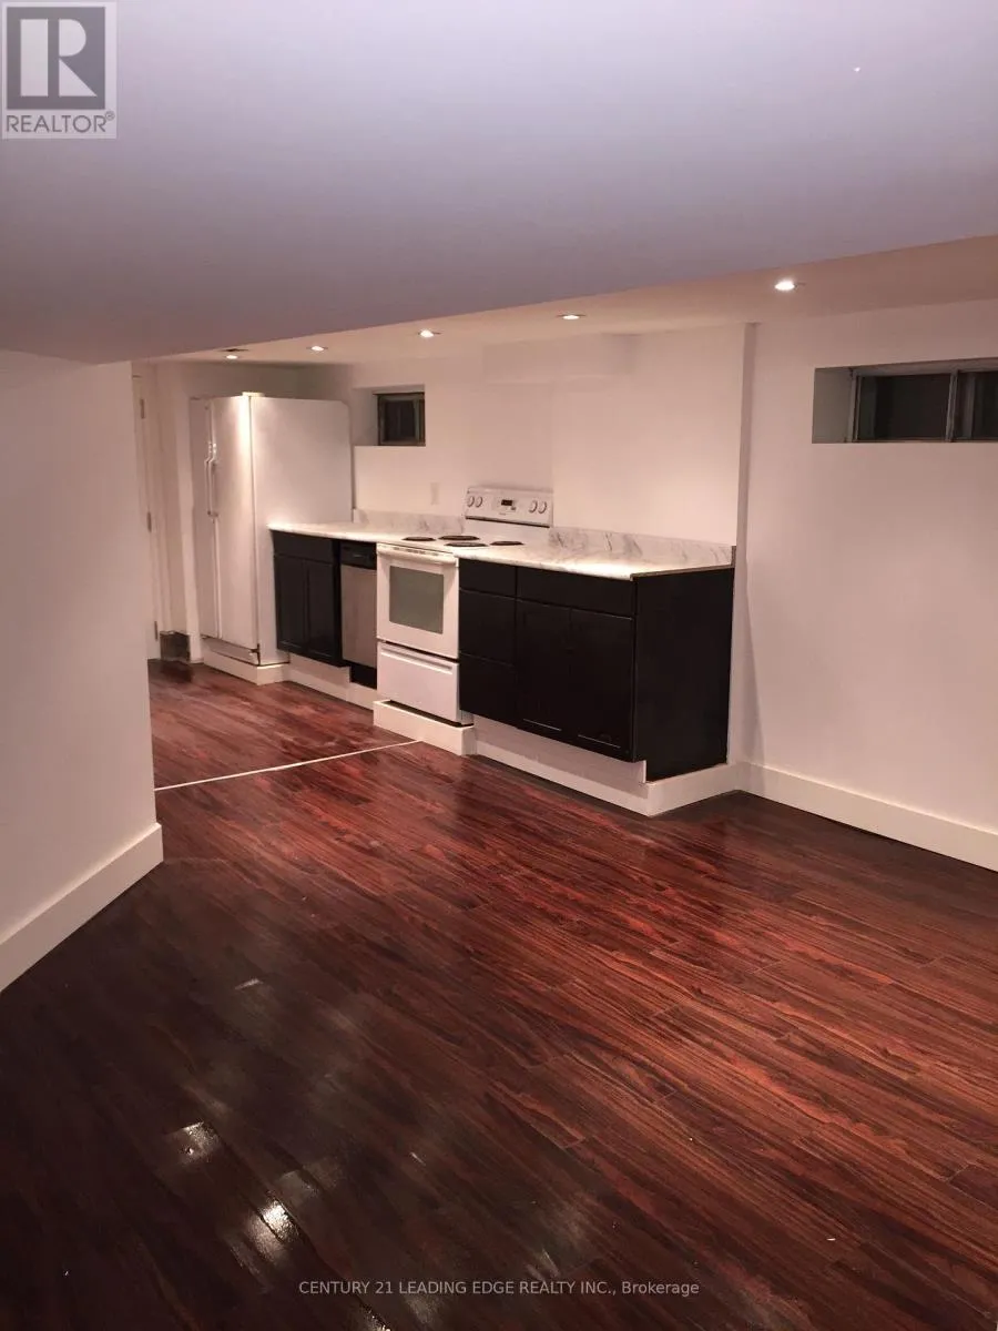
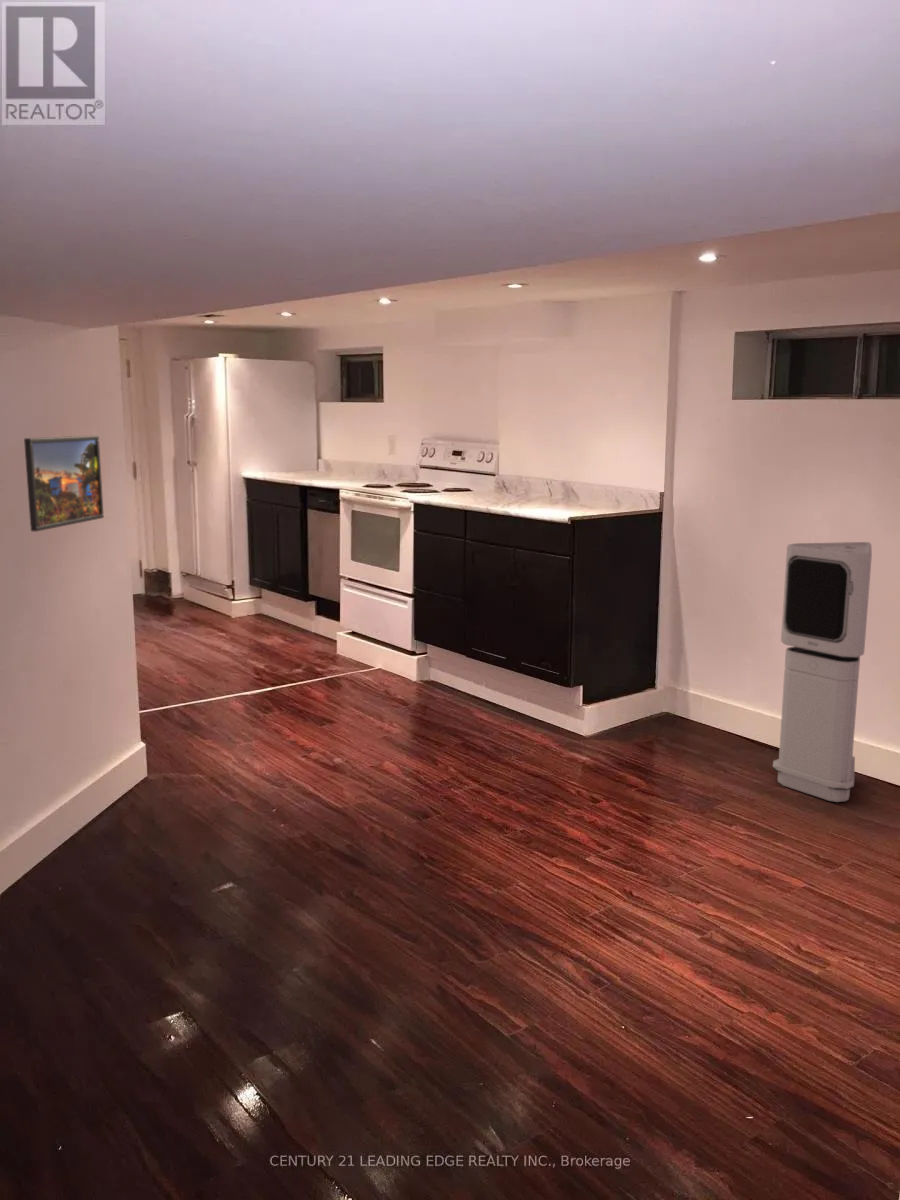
+ air purifier [772,541,873,803]
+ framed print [23,435,105,533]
